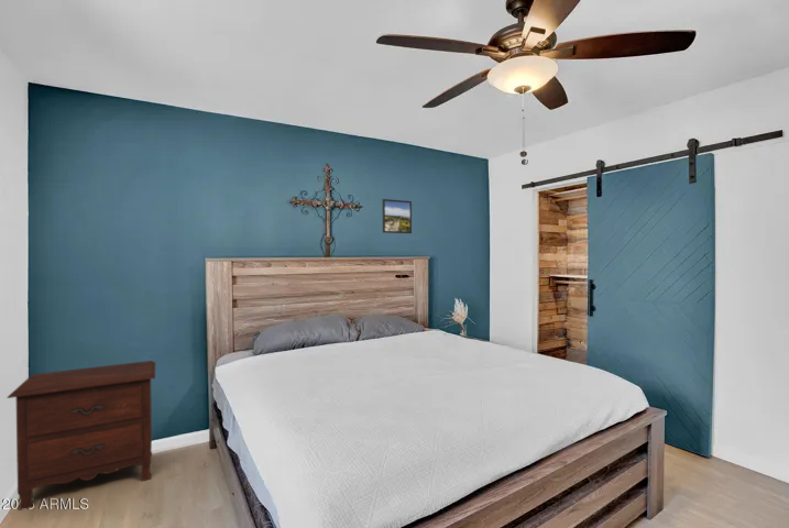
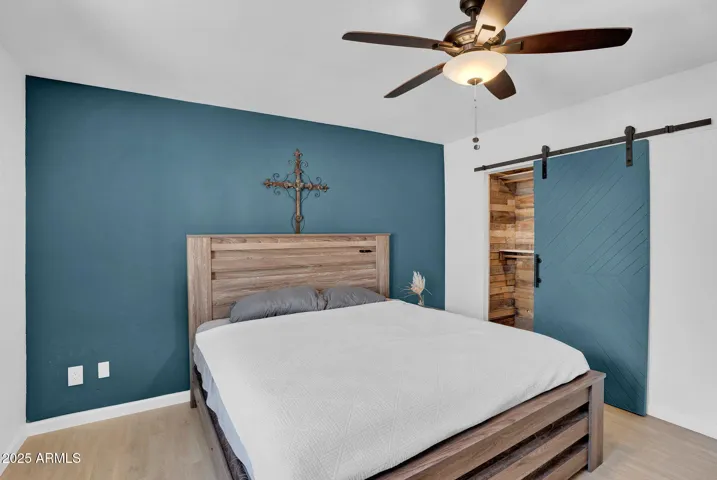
- nightstand [7,360,156,512]
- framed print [382,198,413,234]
